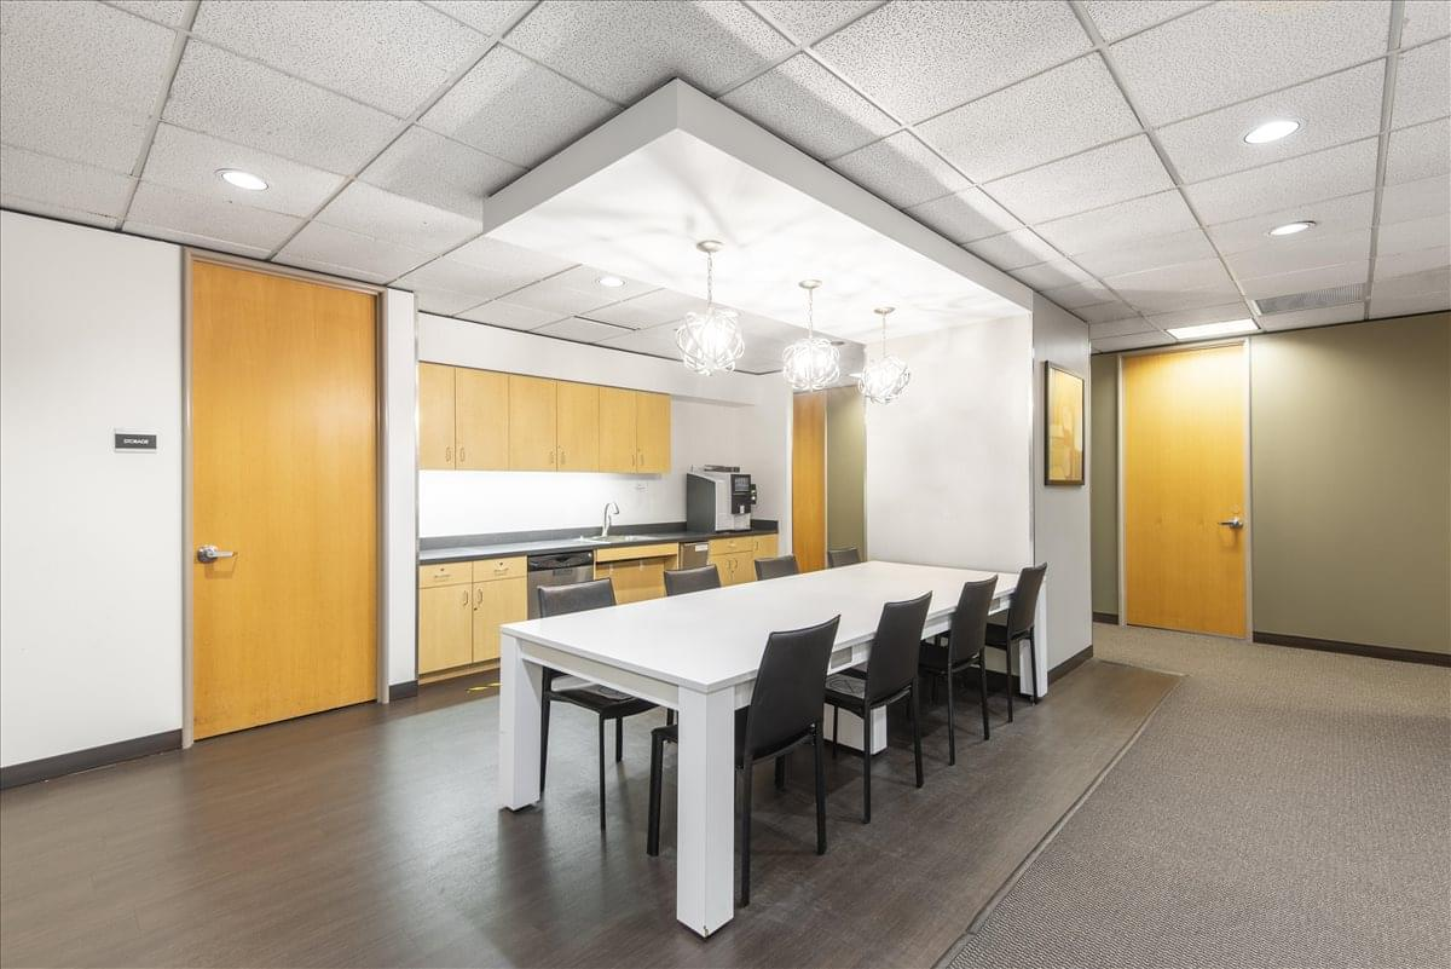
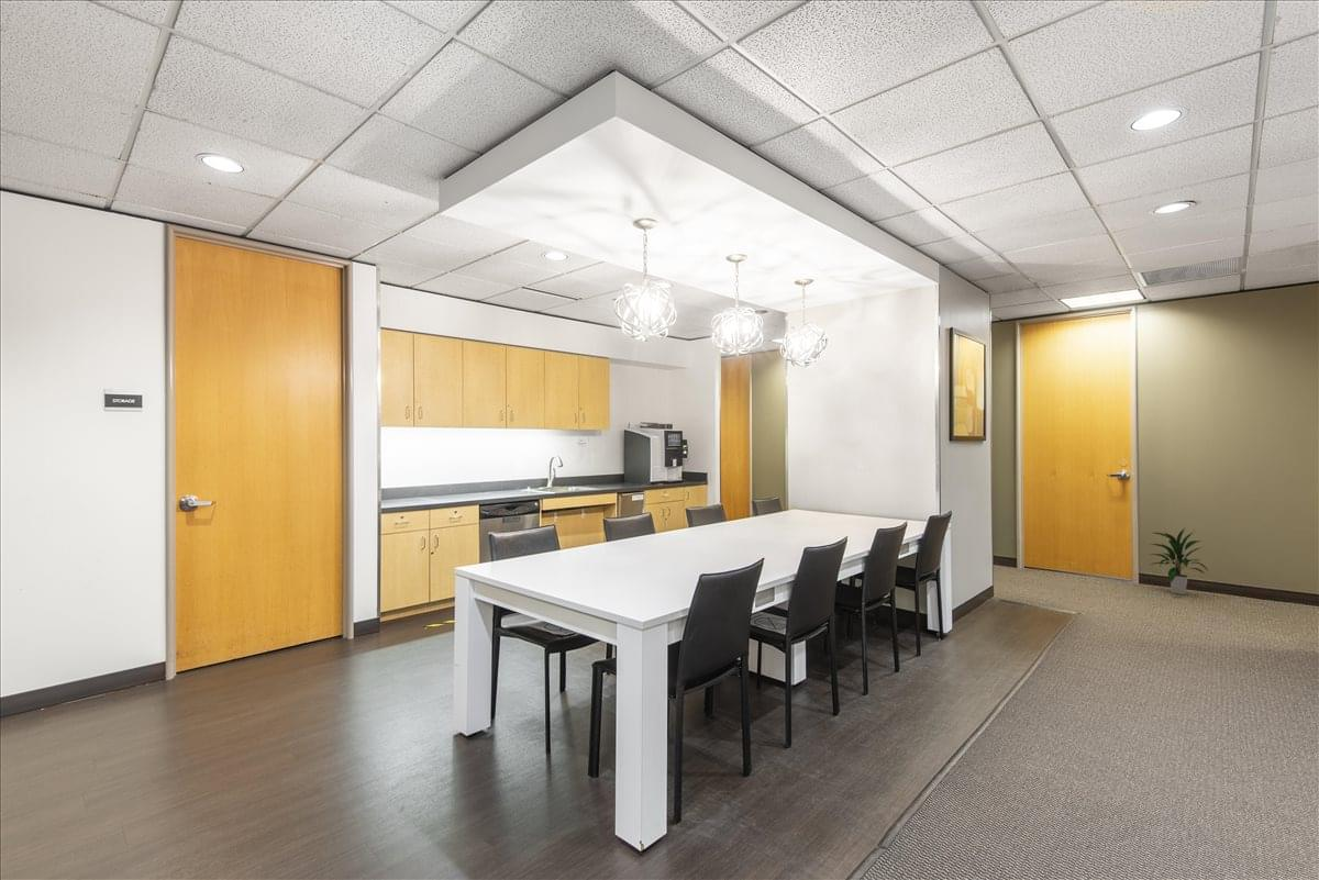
+ indoor plant [1146,527,1210,595]
